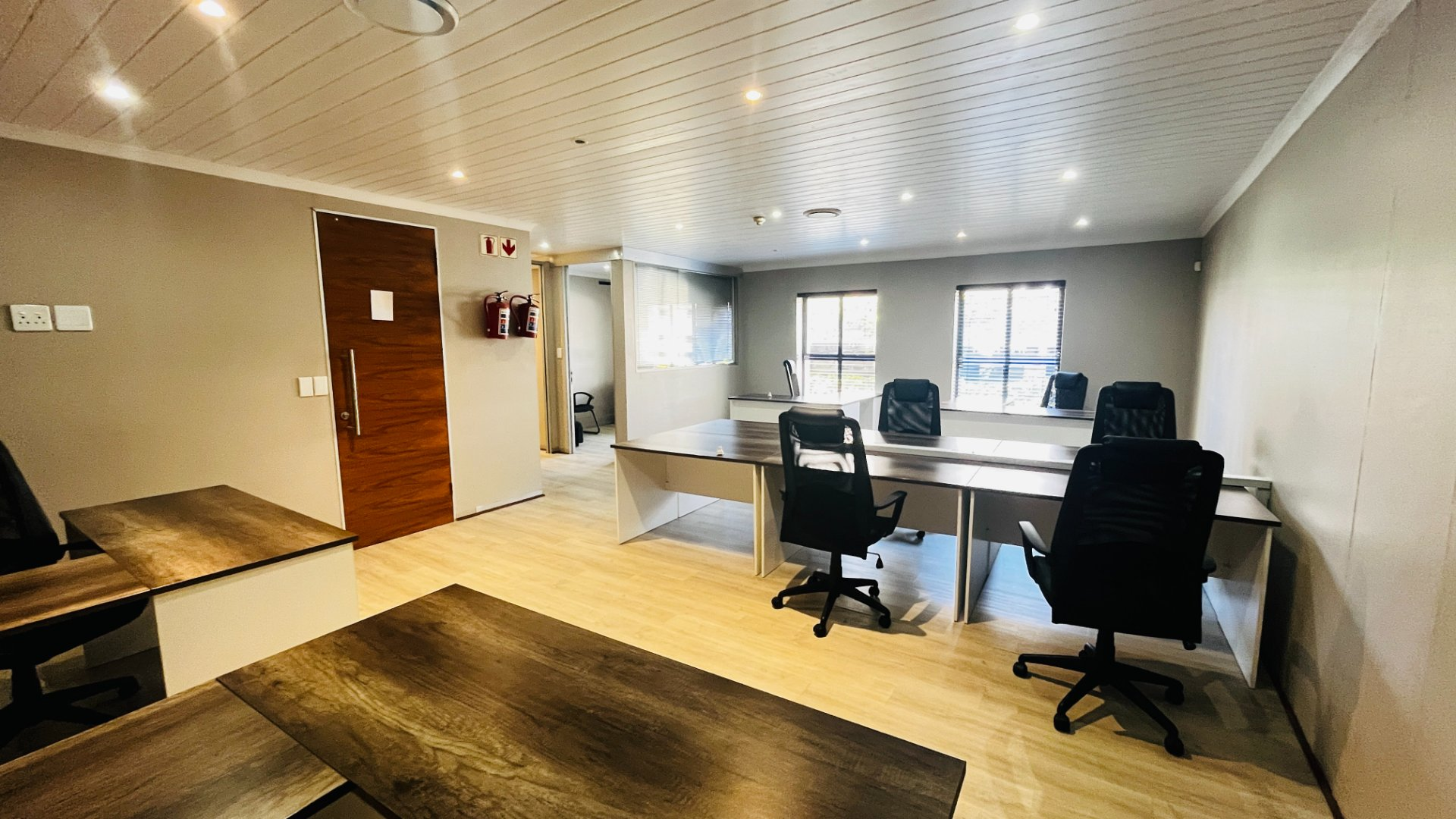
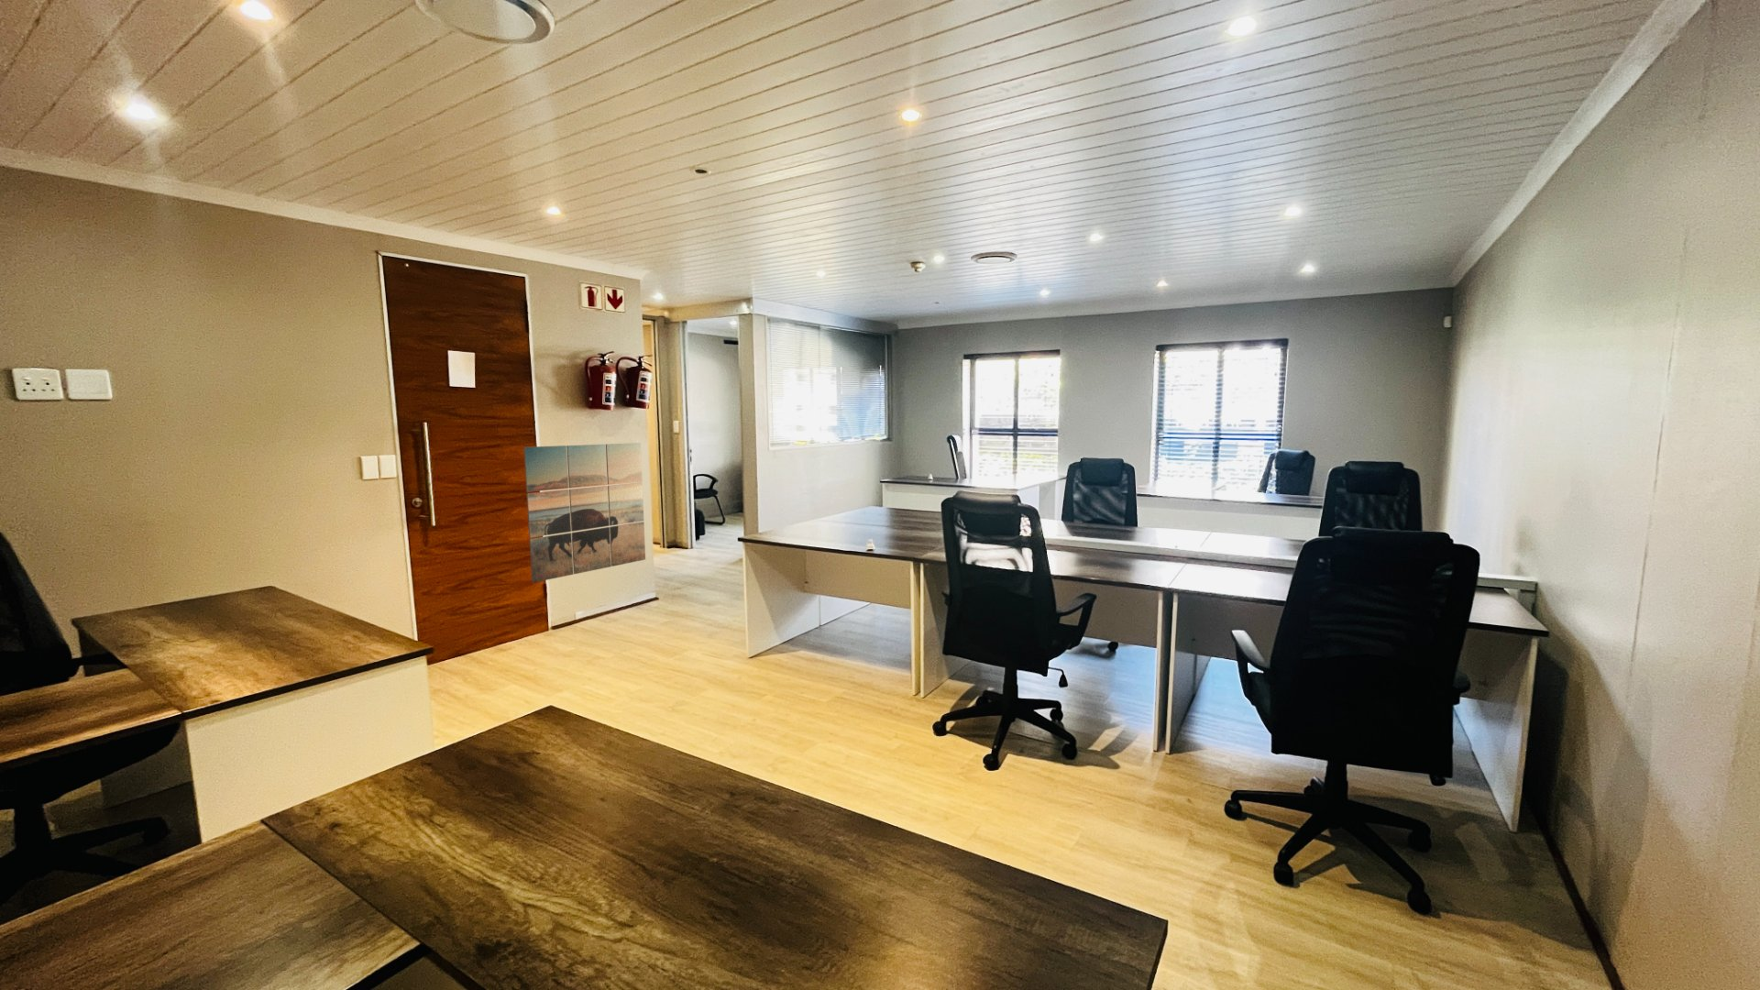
+ wall art [522,442,647,584]
